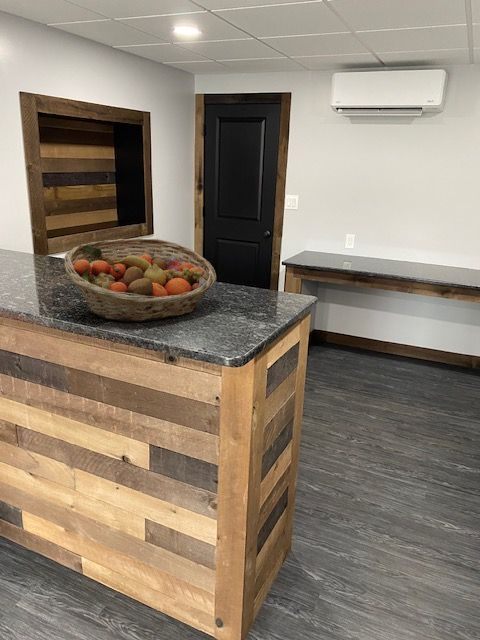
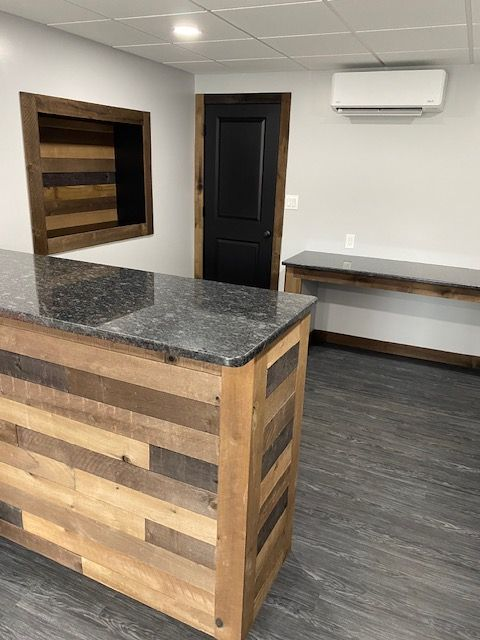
- fruit basket [63,237,217,323]
